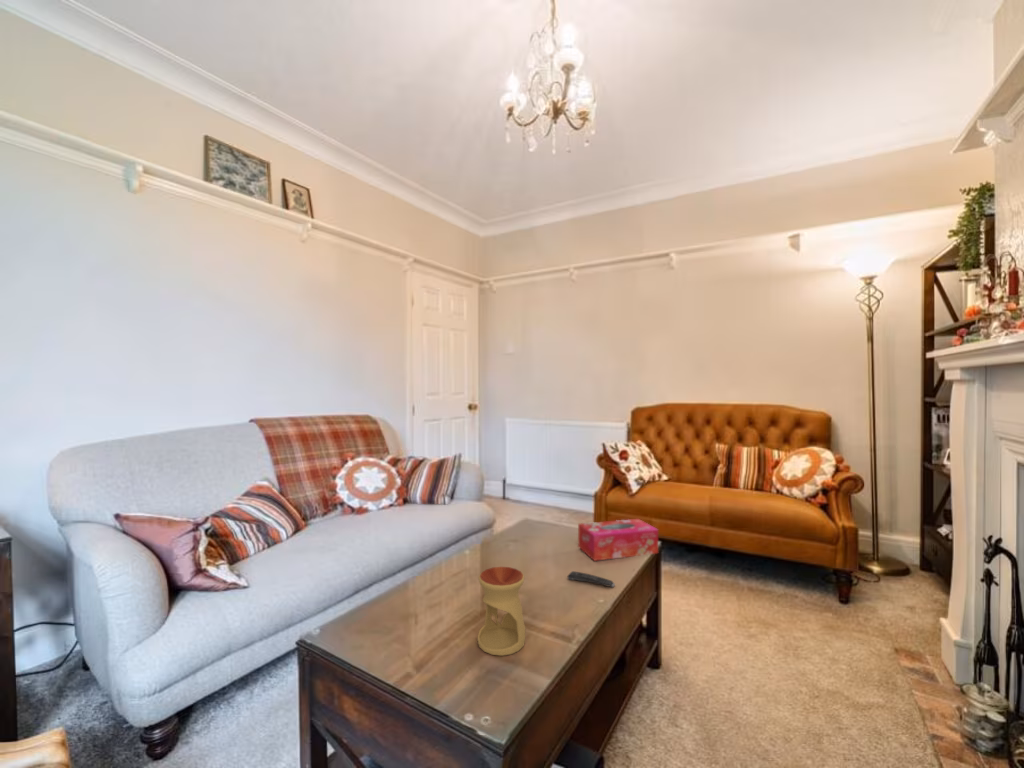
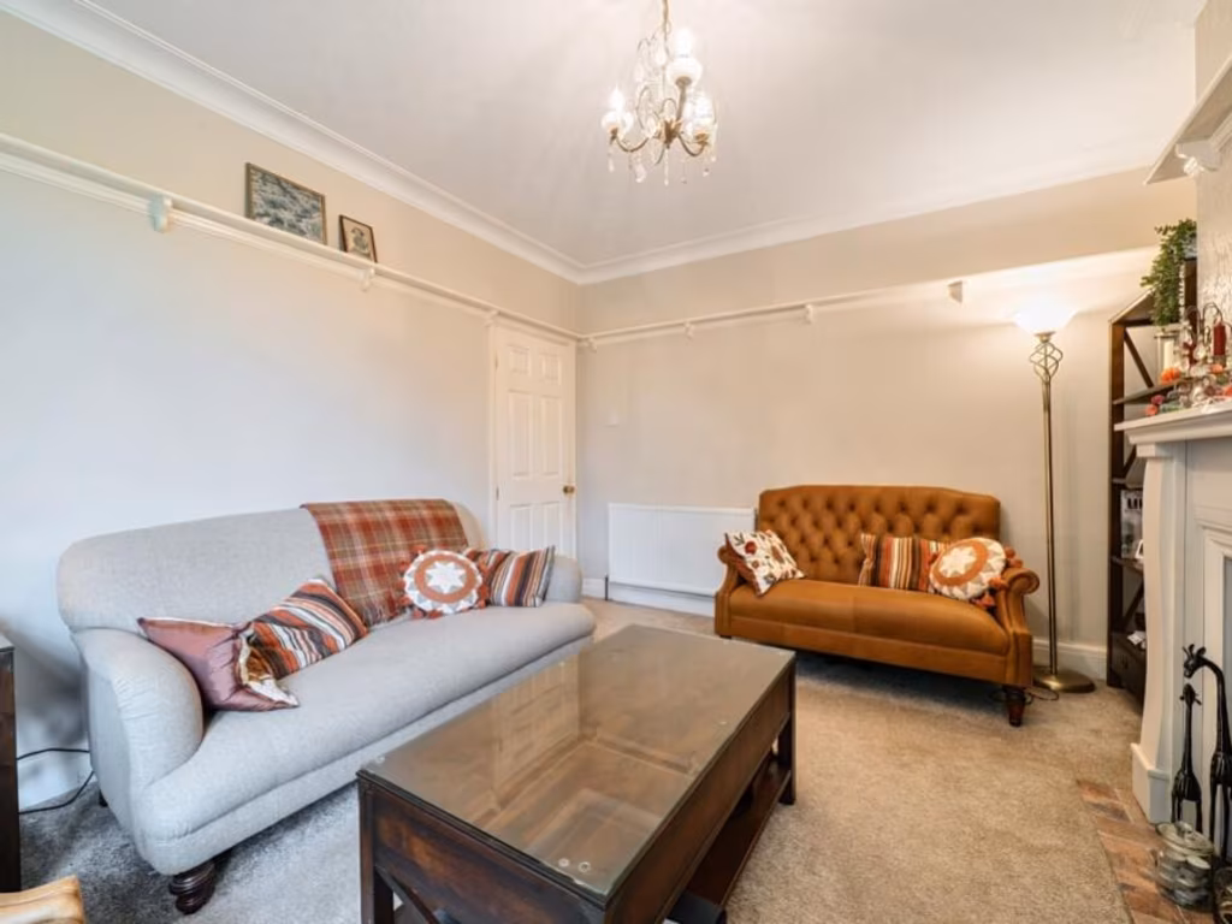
- oil burner [476,566,527,657]
- remote control [567,570,616,588]
- tissue box [577,518,659,562]
